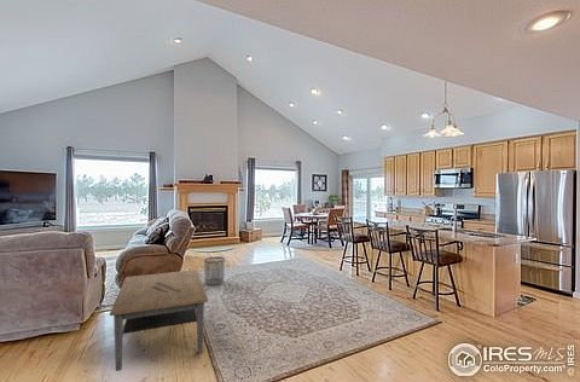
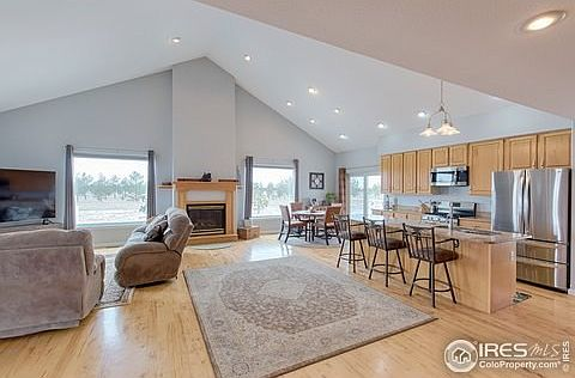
- waste bin [203,256,226,286]
- coffee table [109,268,209,372]
